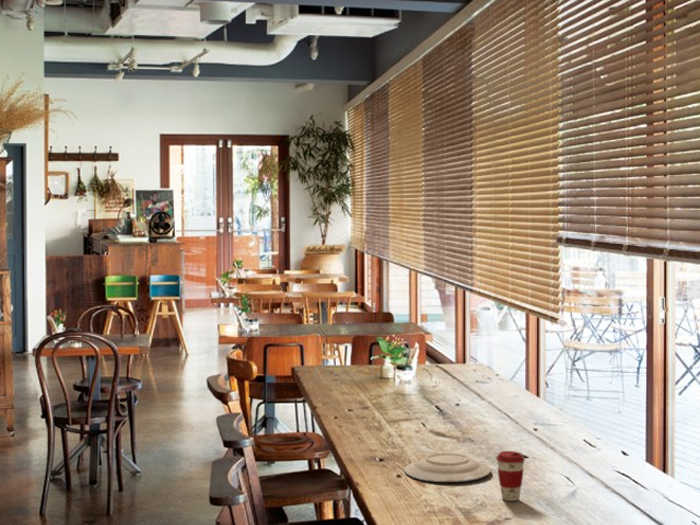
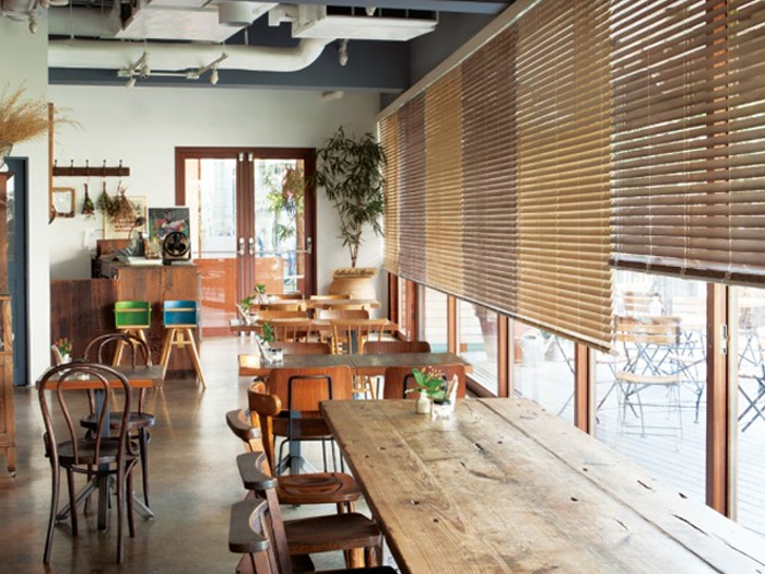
- coffee cup [495,450,526,502]
- plate [403,452,492,483]
